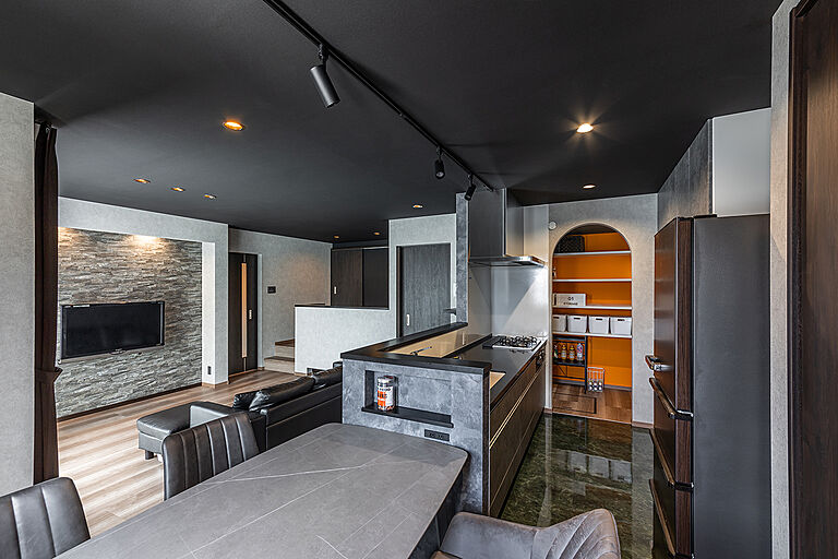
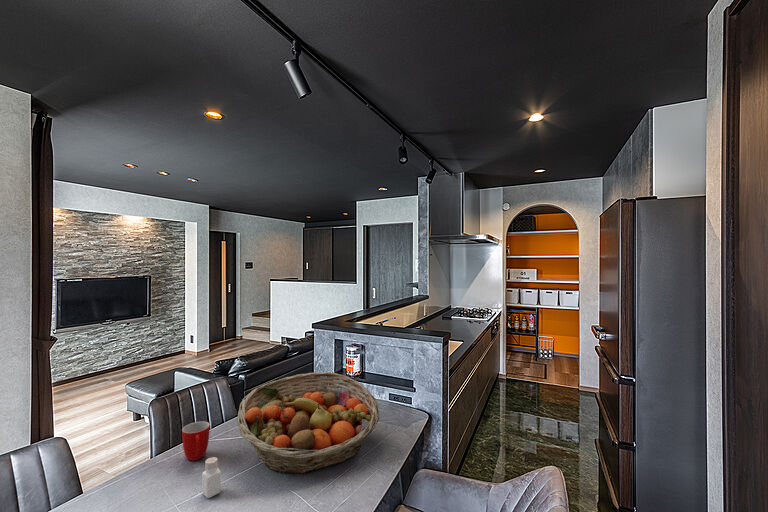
+ mug [181,420,211,462]
+ pepper shaker [201,456,222,499]
+ fruit basket [237,371,380,475]
